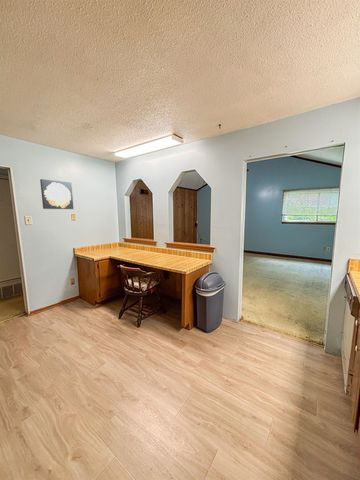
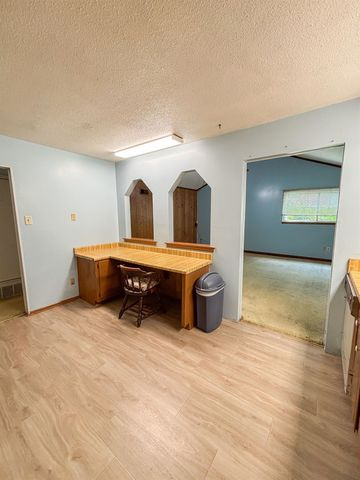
- wall art [39,178,75,210]
